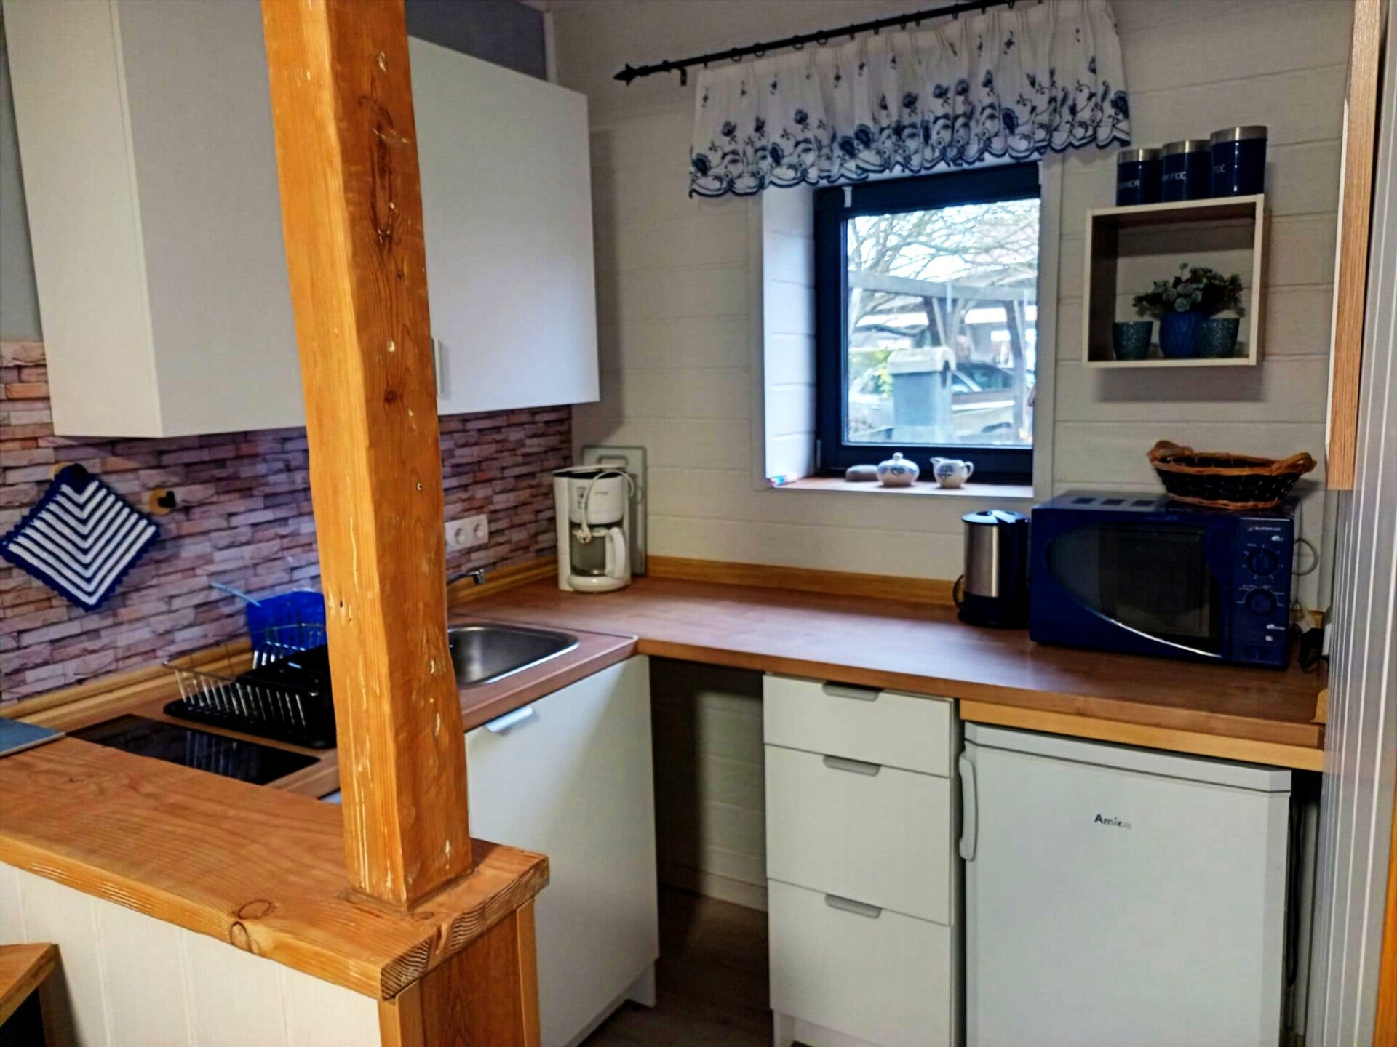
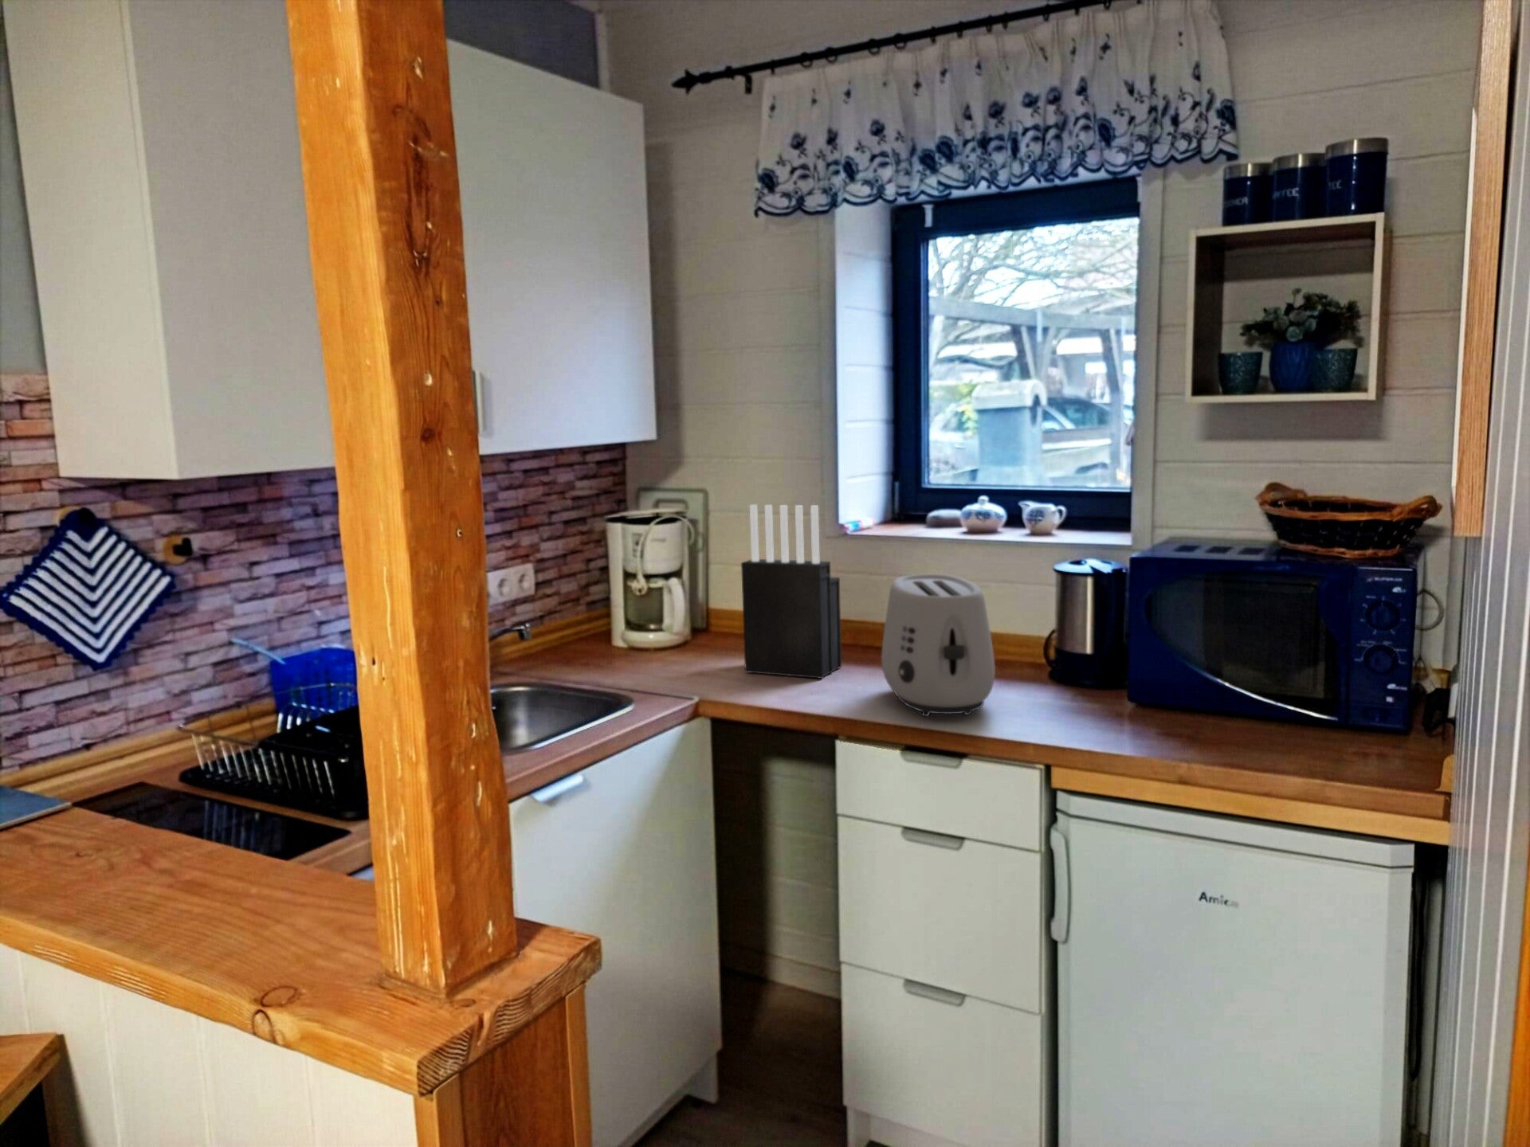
+ knife block [740,504,842,680]
+ toaster [881,574,996,718]
